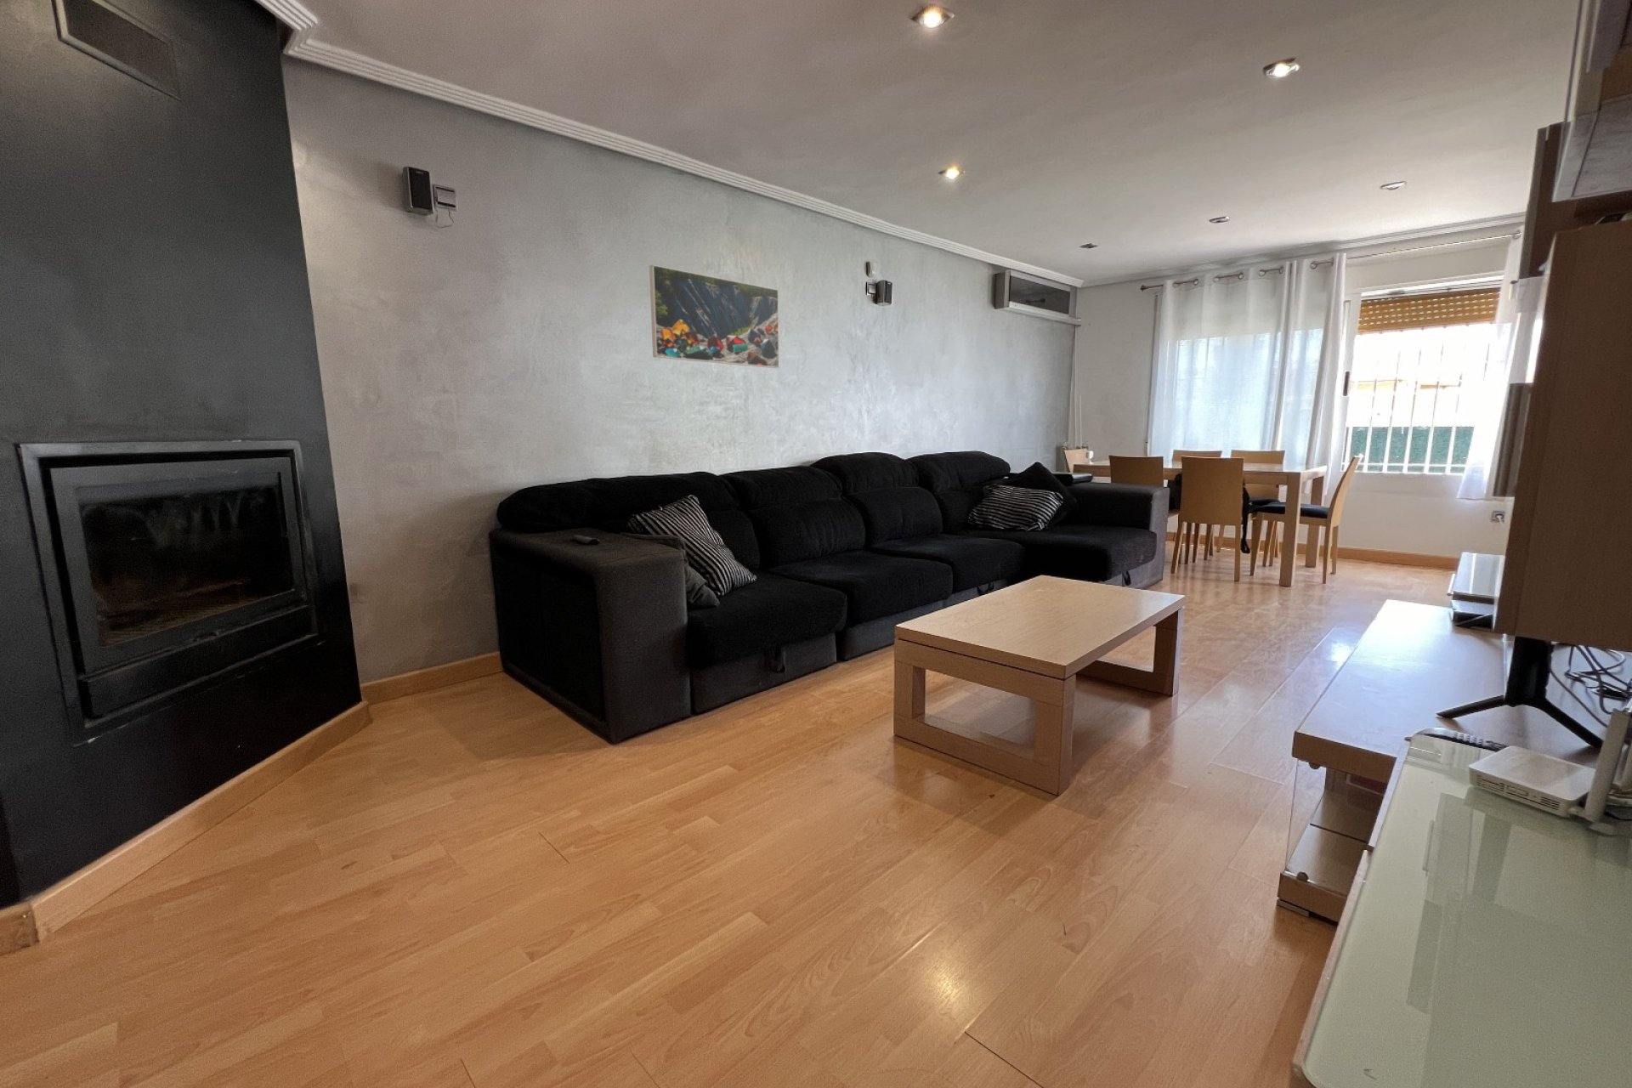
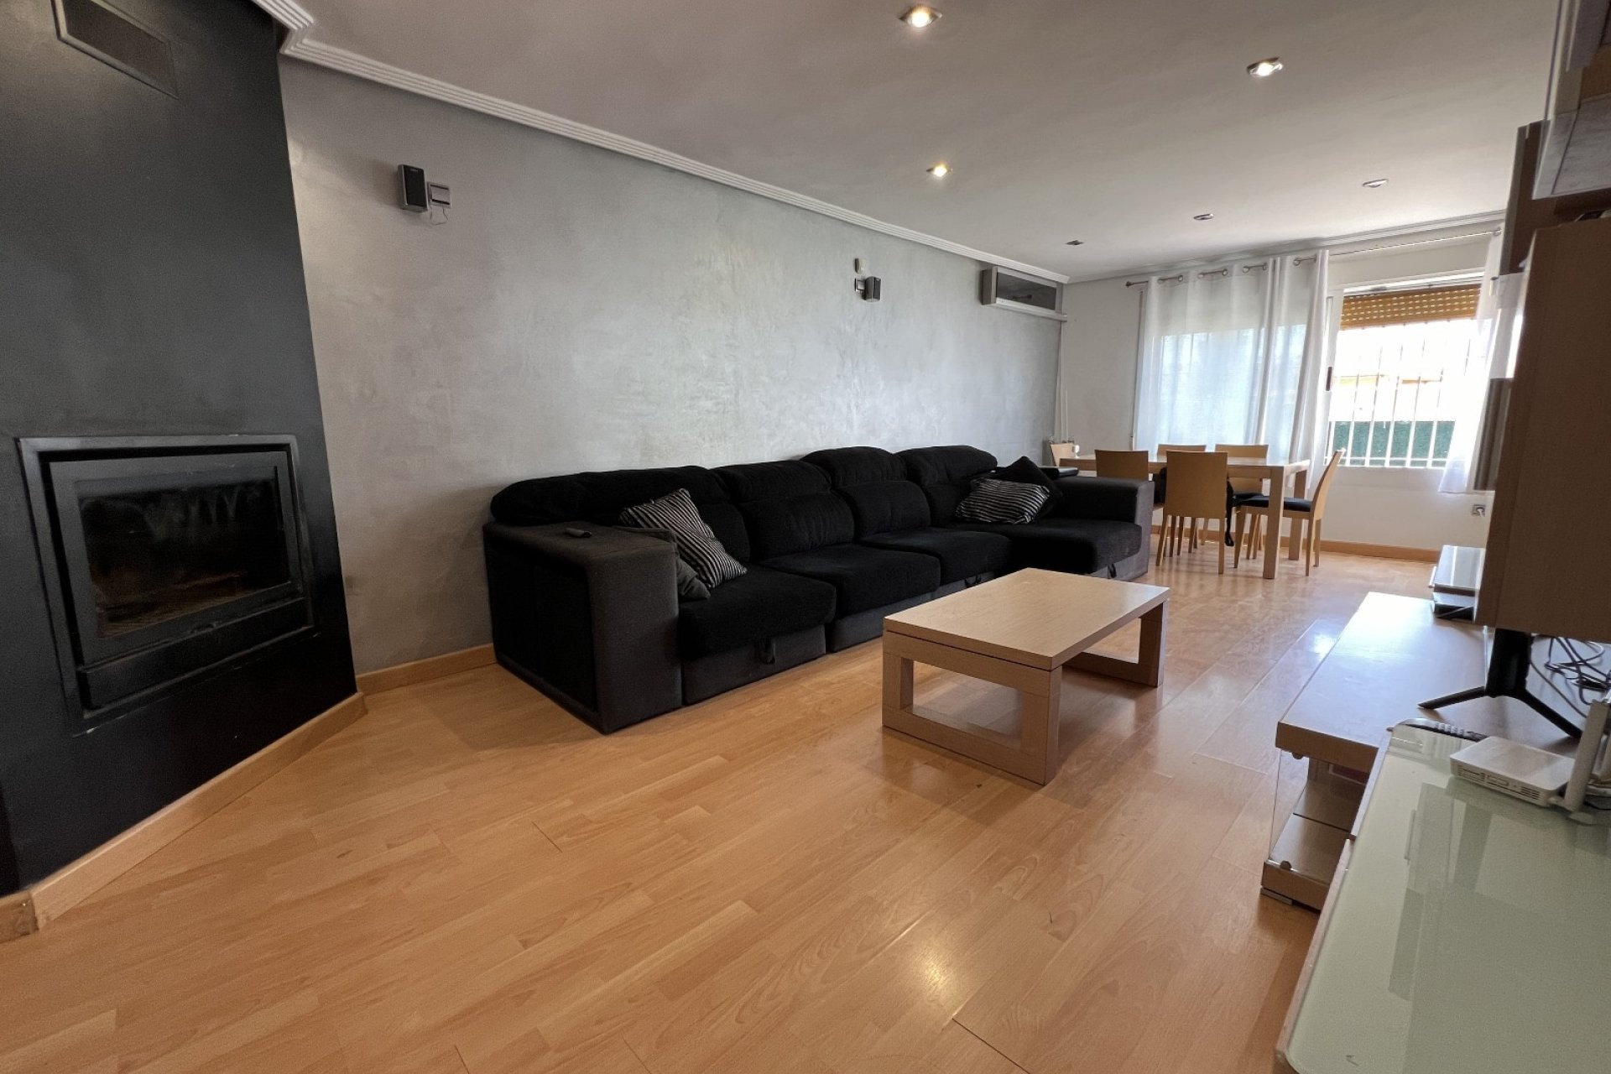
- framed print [648,265,781,369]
